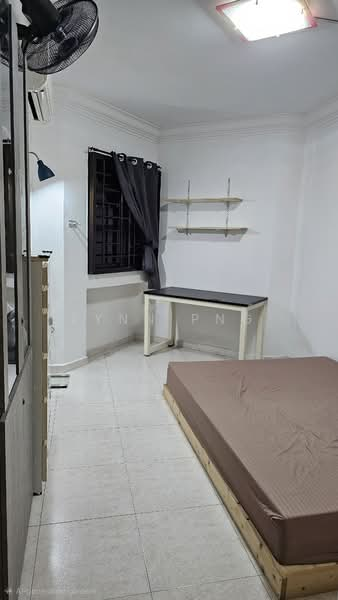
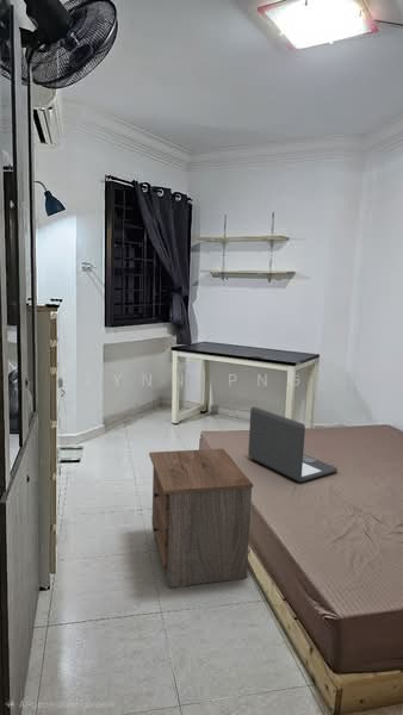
+ laptop [247,405,339,483]
+ nightstand [148,447,254,589]
